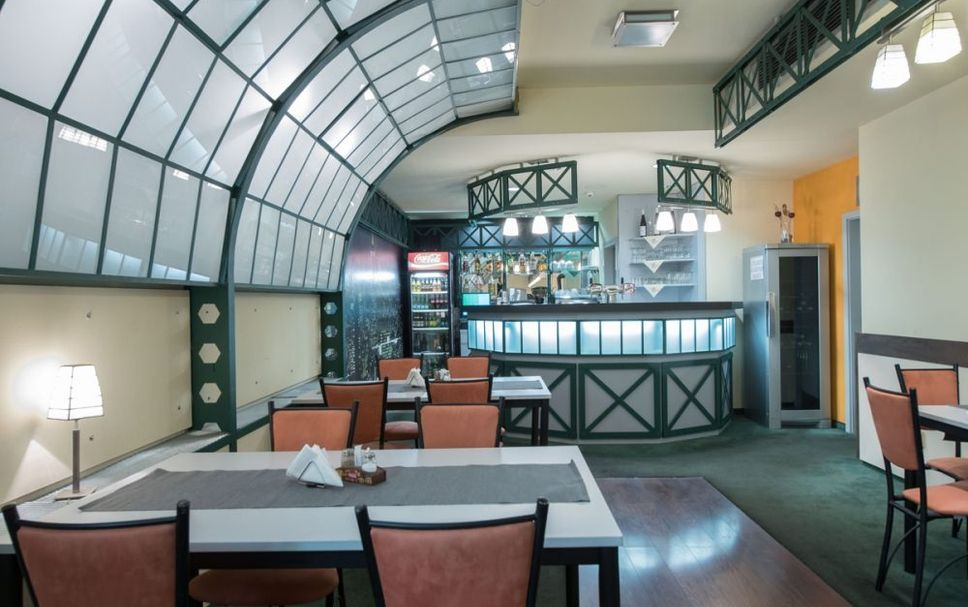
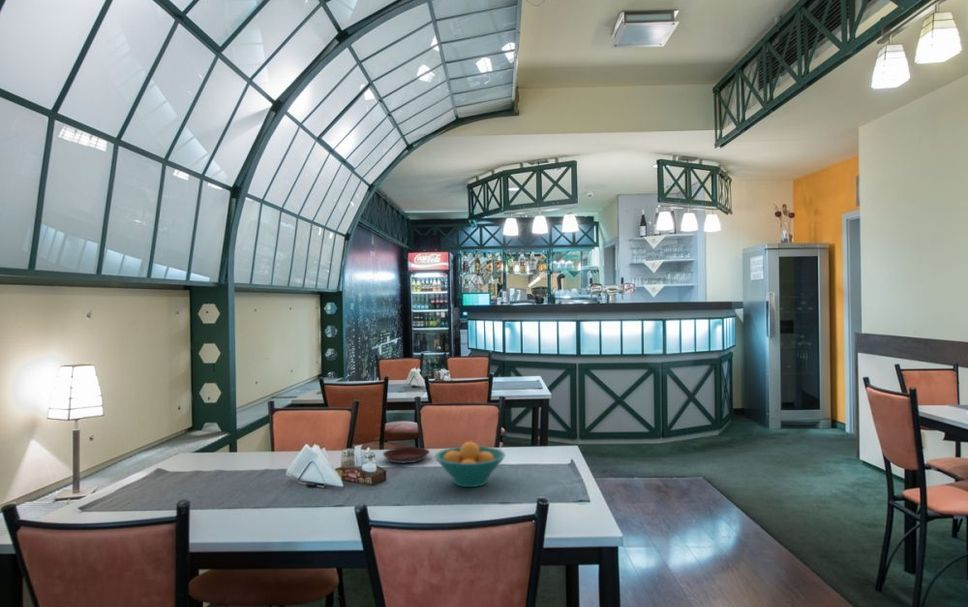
+ fruit bowl [434,441,506,488]
+ plate [382,446,431,464]
